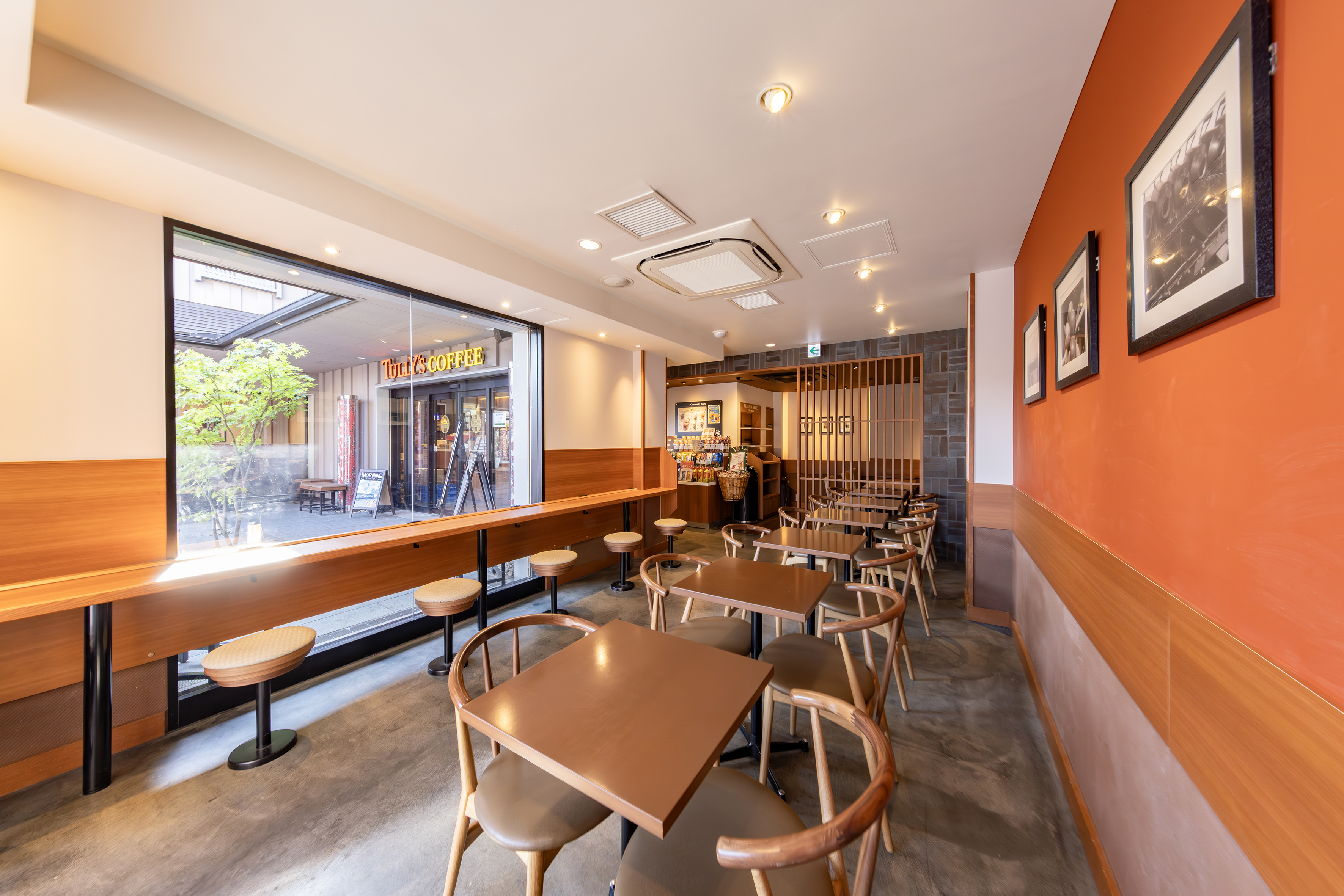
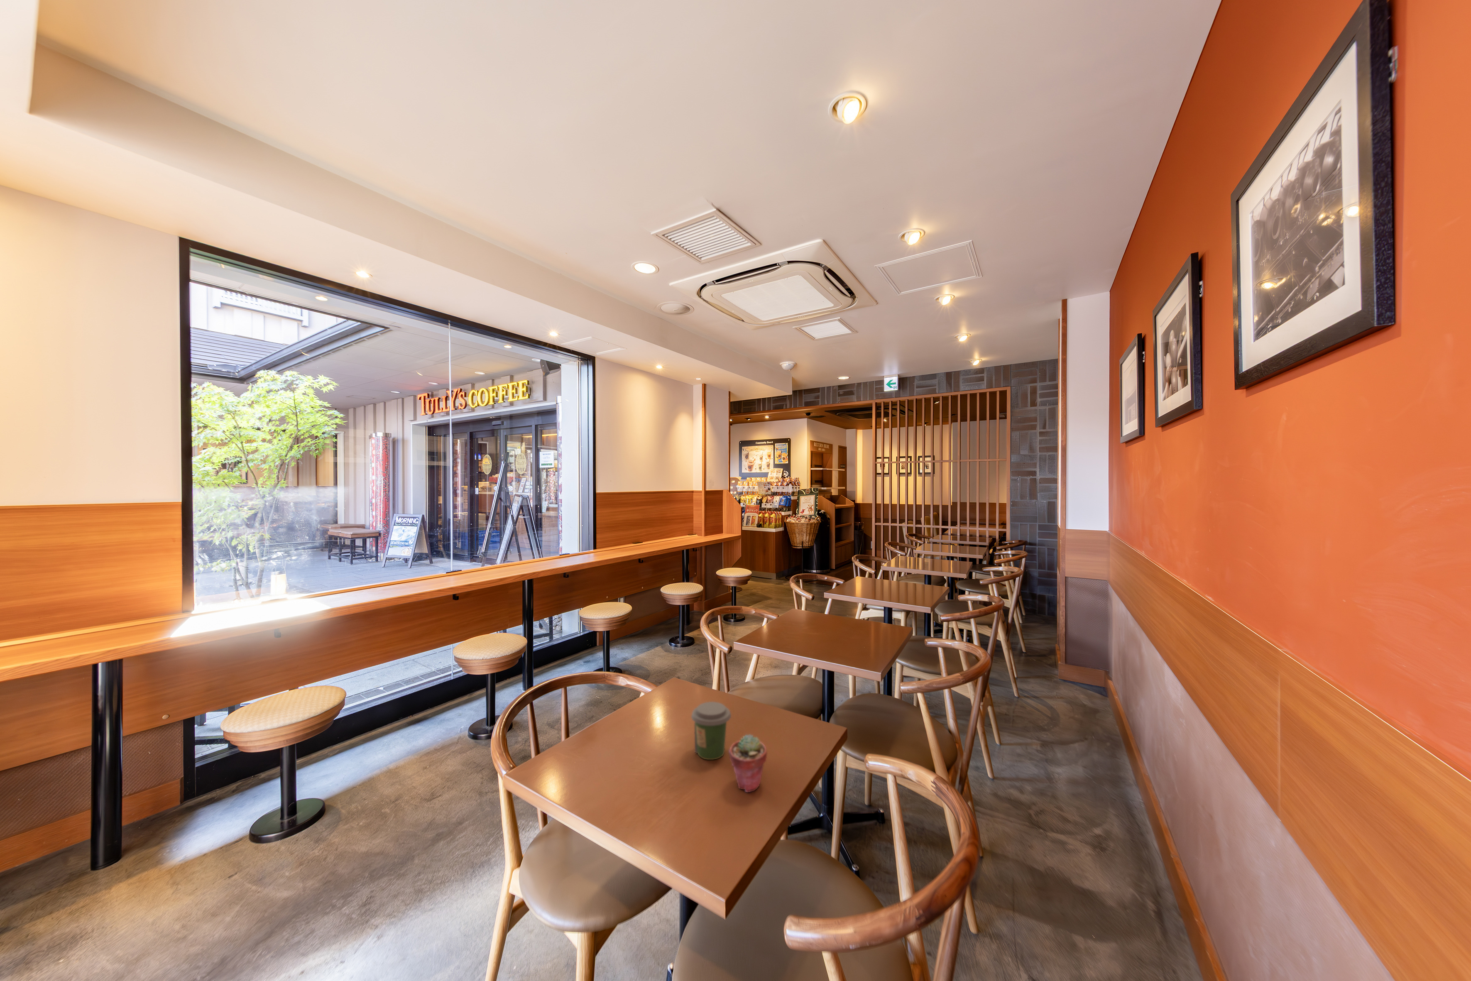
+ coffee cup [691,701,731,760]
+ potted succulent [728,734,767,793]
